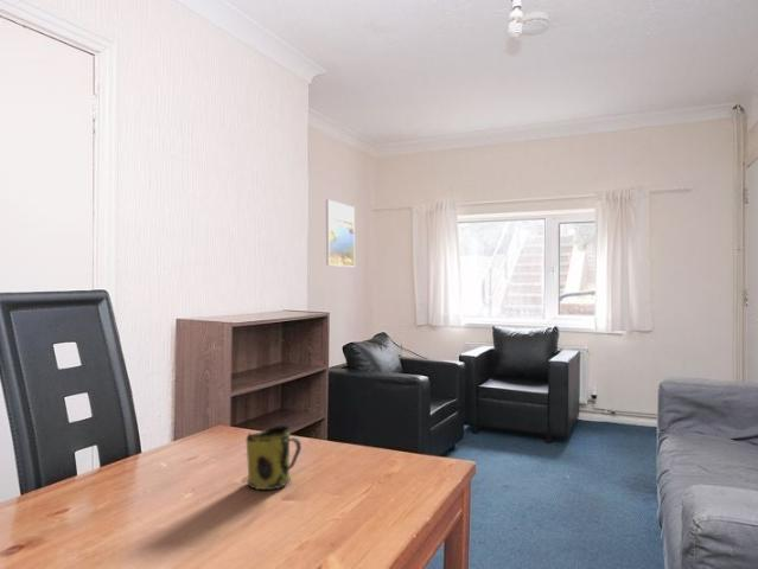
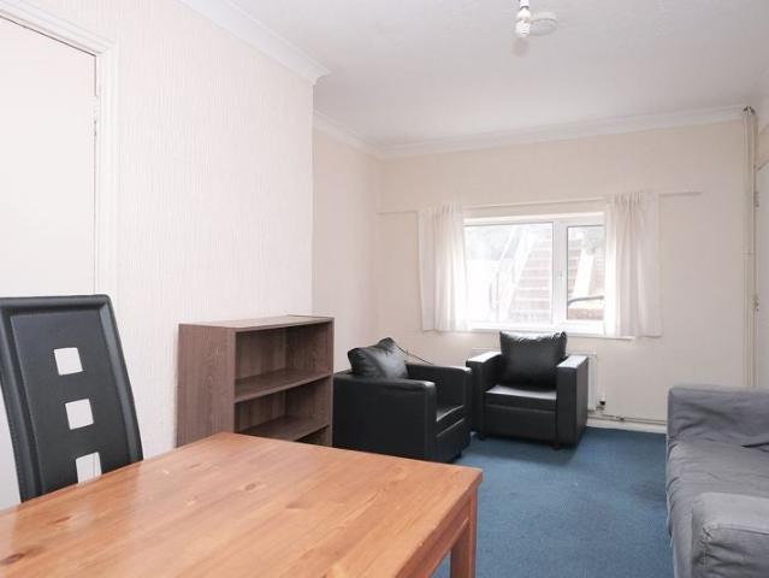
- mug [246,424,302,491]
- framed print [325,199,356,268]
